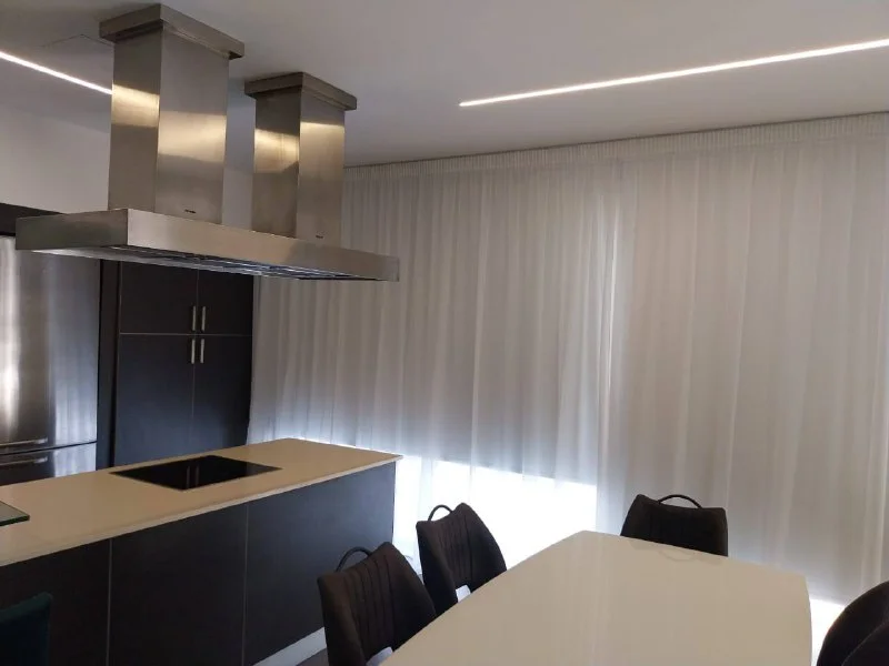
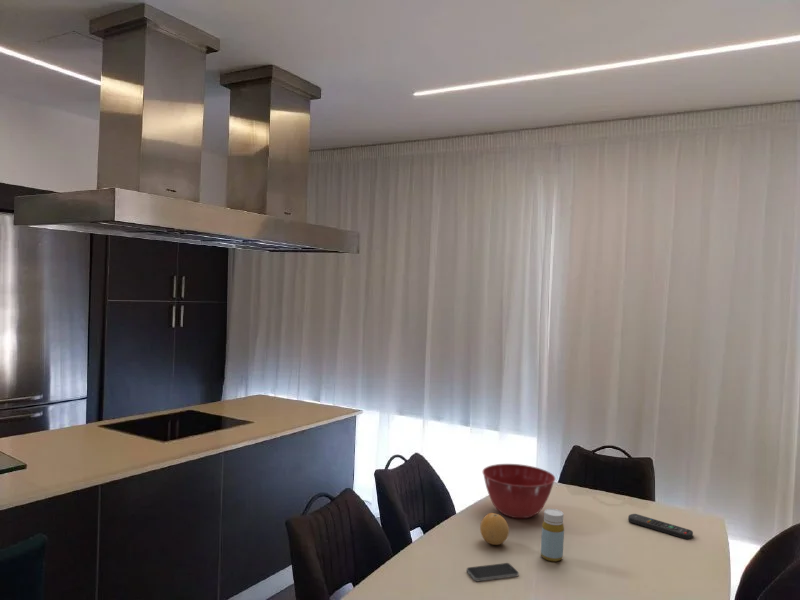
+ smartphone [466,562,520,582]
+ remote control [627,513,694,540]
+ fruit [479,512,510,546]
+ bottle [540,508,565,563]
+ mixing bowl [482,463,556,519]
